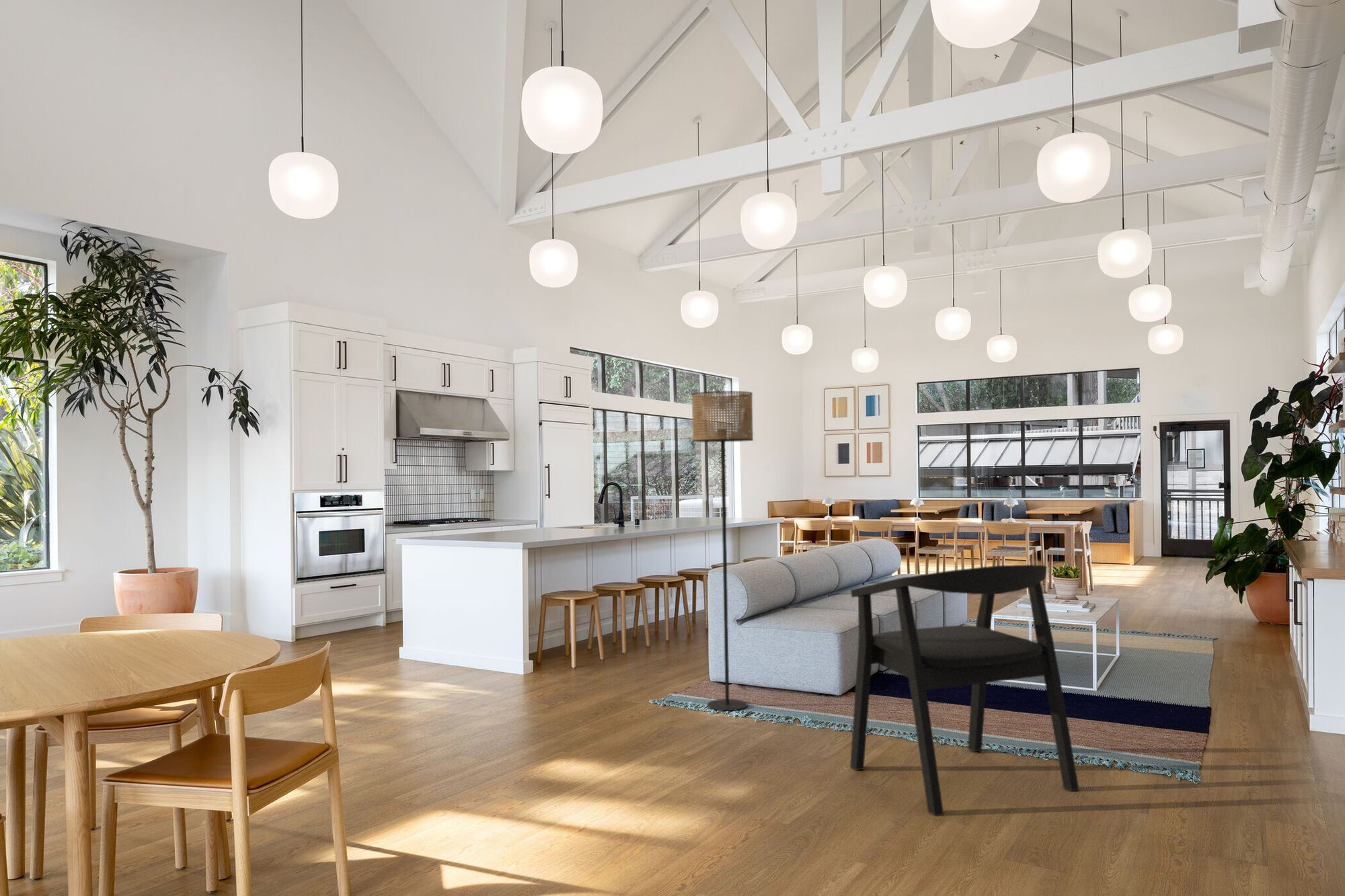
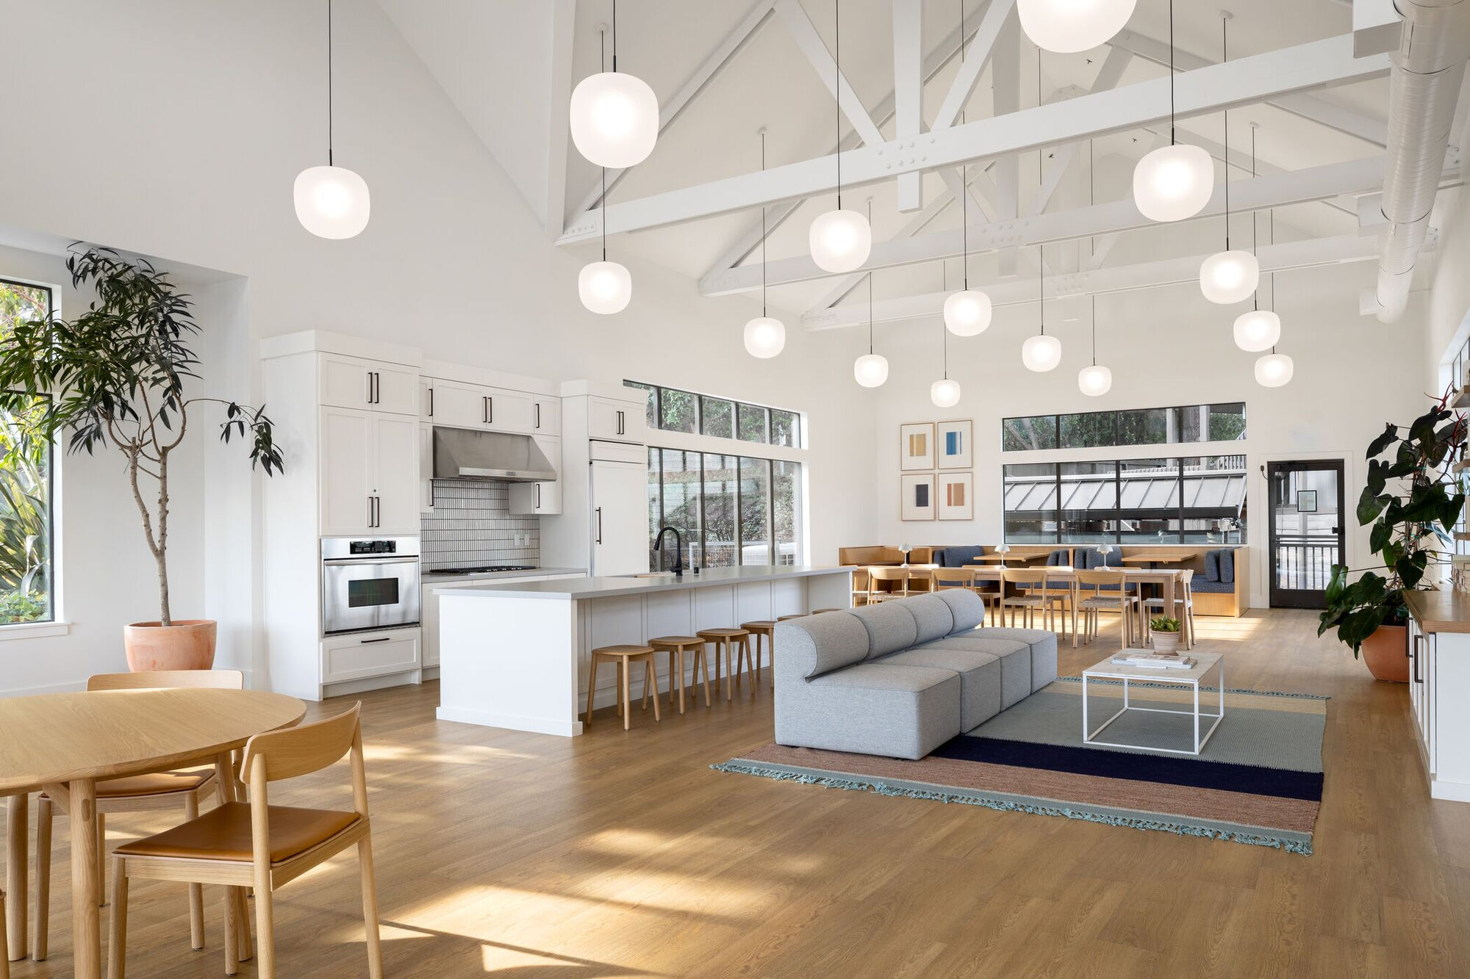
- floor lamp [691,391,754,711]
- armchair [849,564,1080,817]
